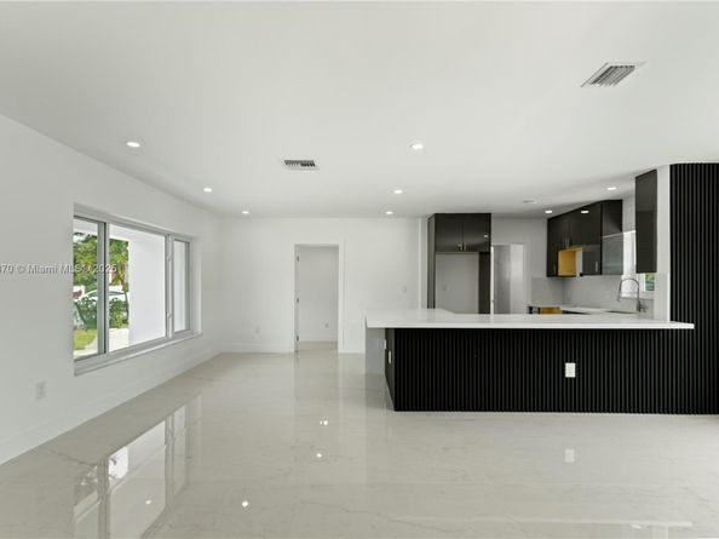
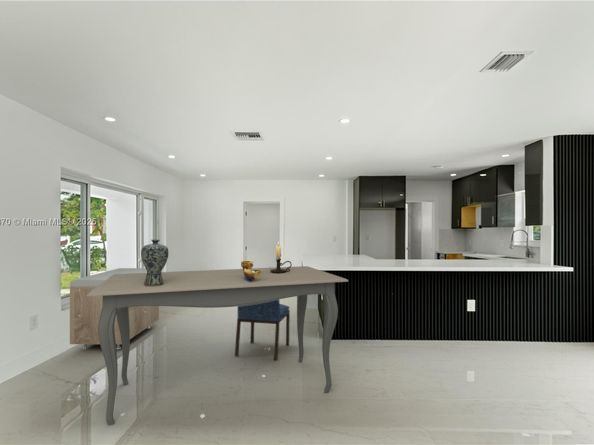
+ candle holder [270,240,293,274]
+ vase [140,238,169,287]
+ dining chair [234,299,291,361]
+ decorative bowl [240,260,262,282]
+ storage bench [69,267,160,350]
+ dining table [87,265,349,426]
